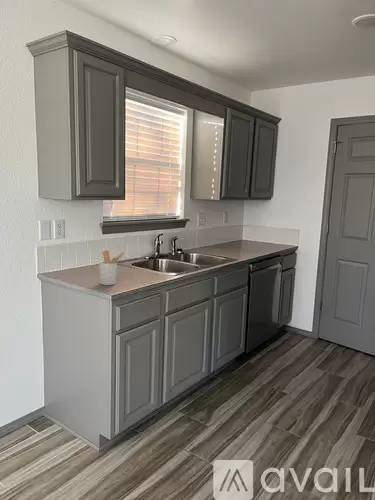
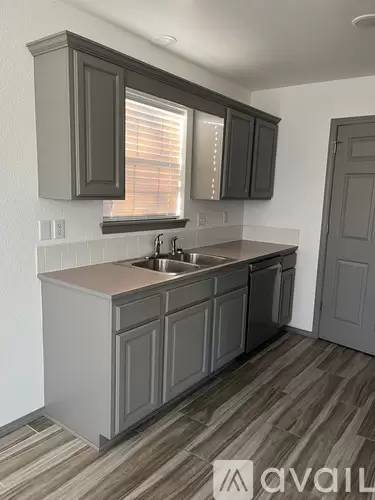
- utensil holder [98,249,126,286]
